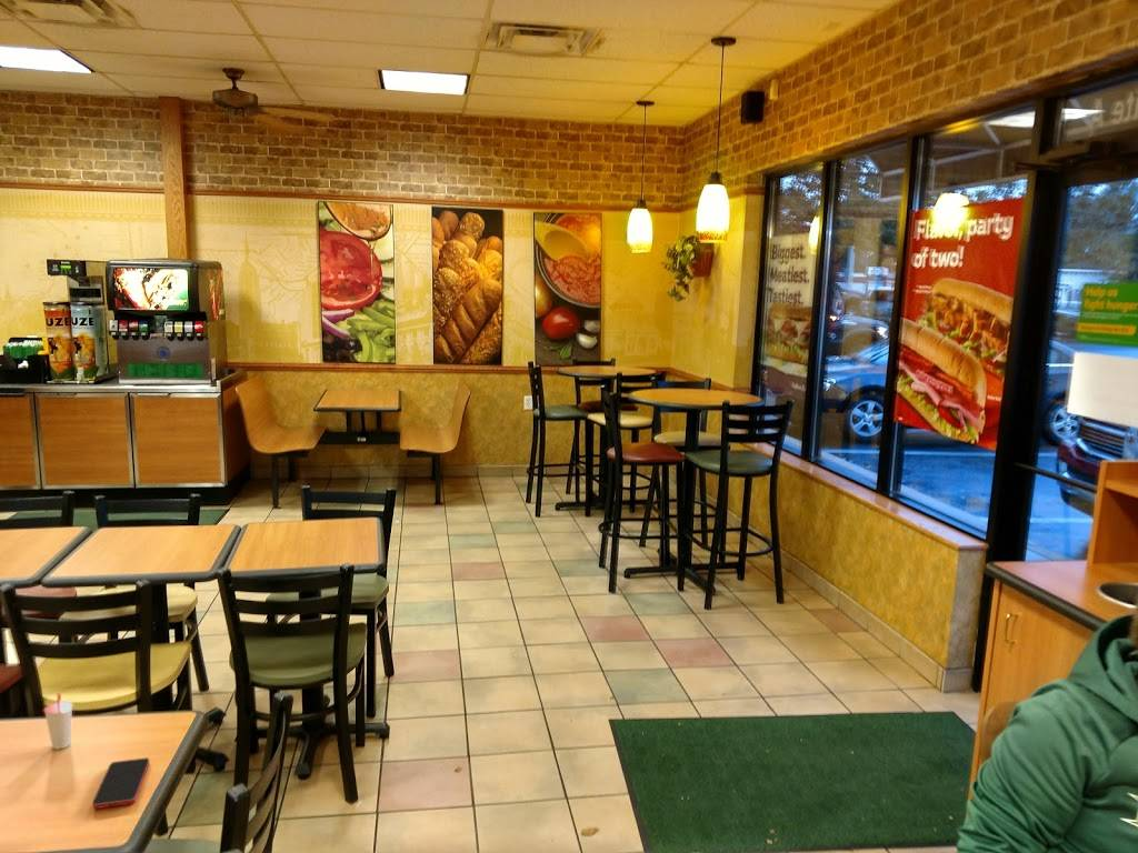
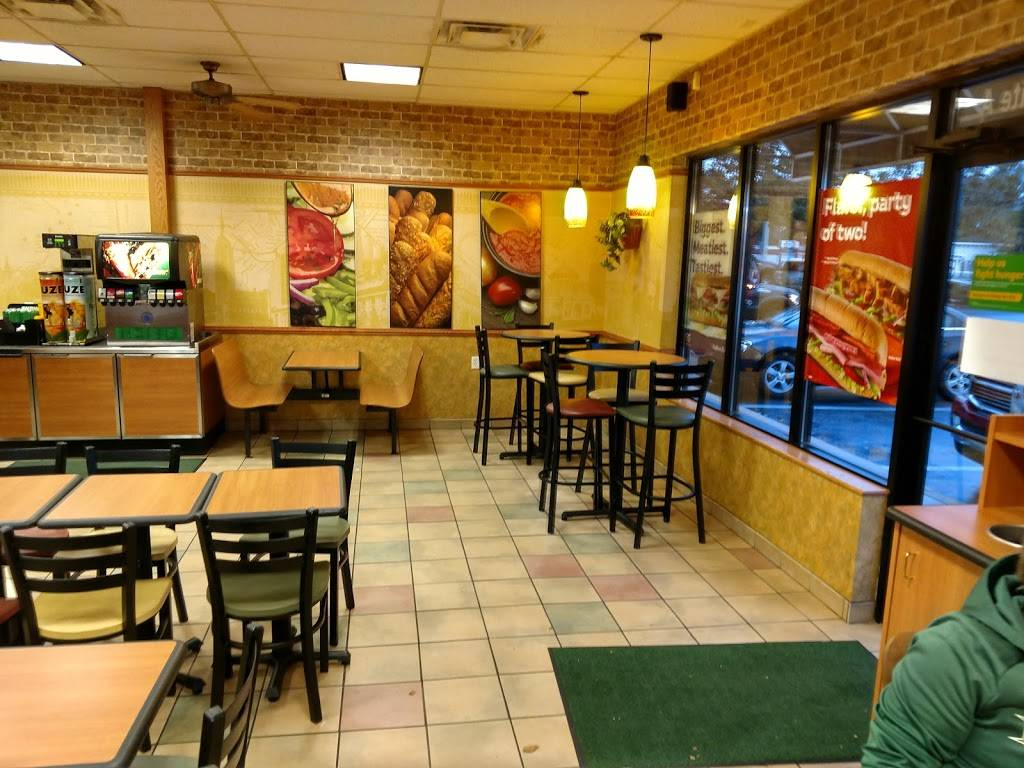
- smartphone [92,756,150,810]
- cup [42,692,74,751]
